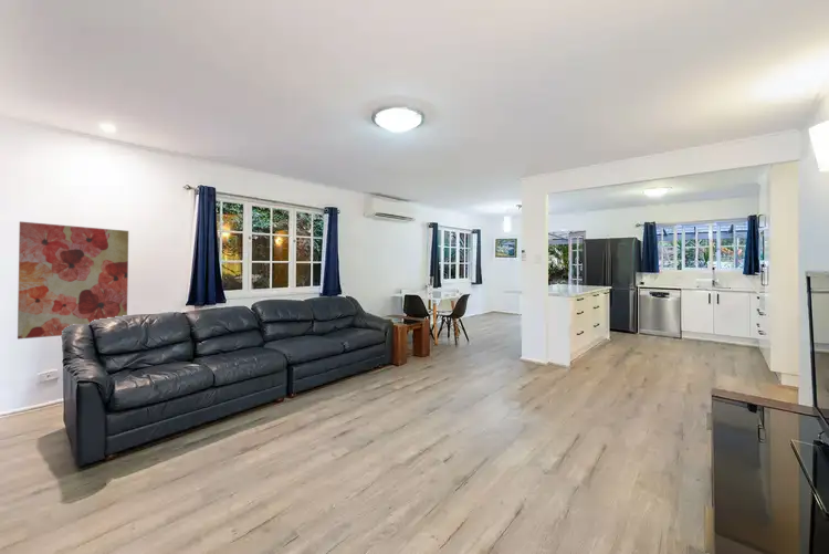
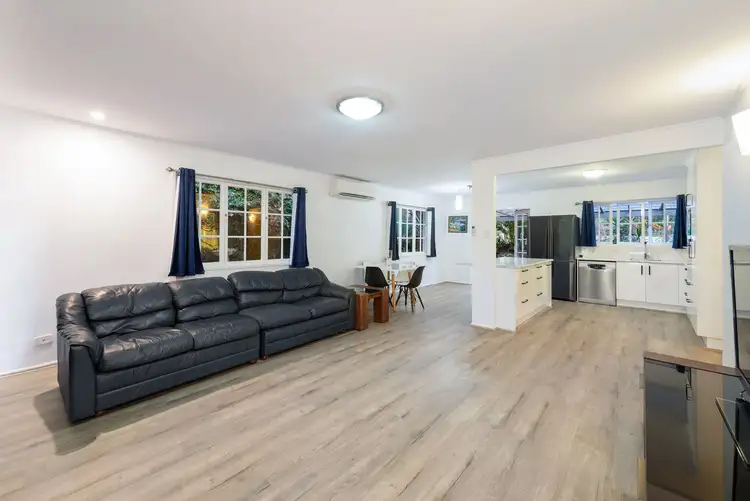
- wall art [17,220,129,341]
